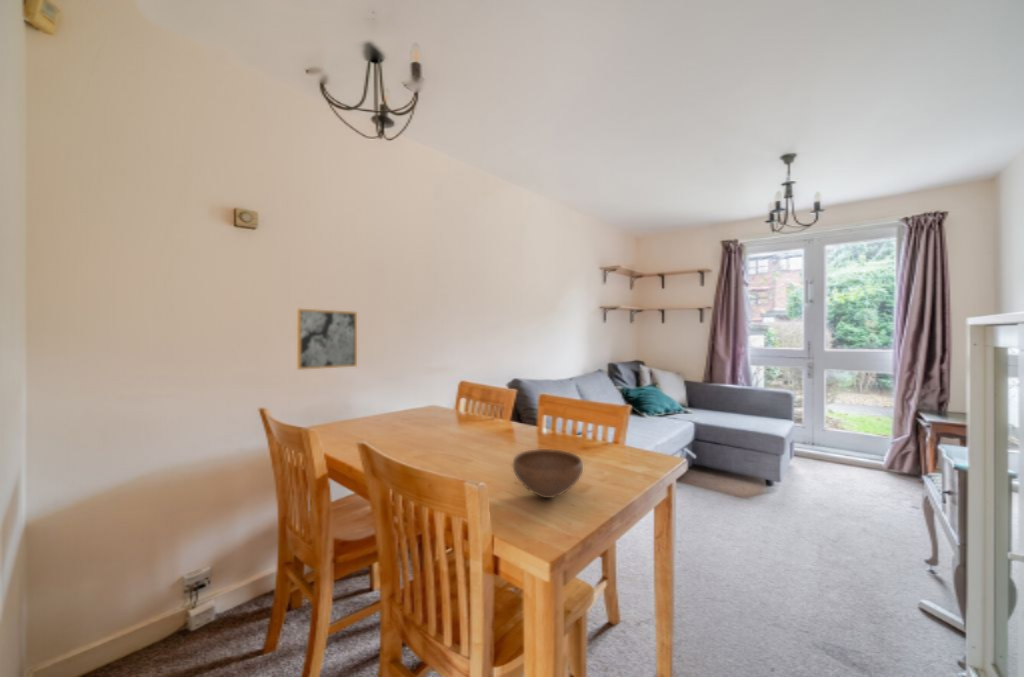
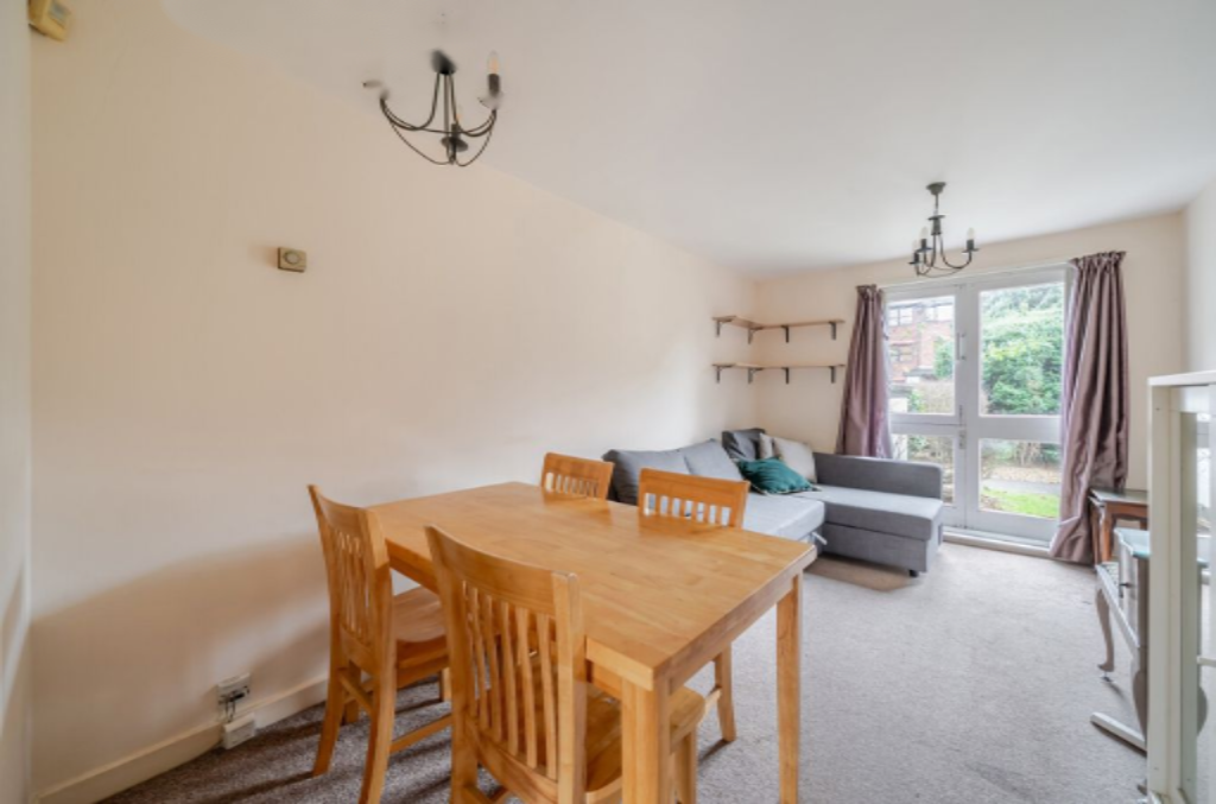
- wall art [296,308,358,371]
- bowl [512,448,584,499]
